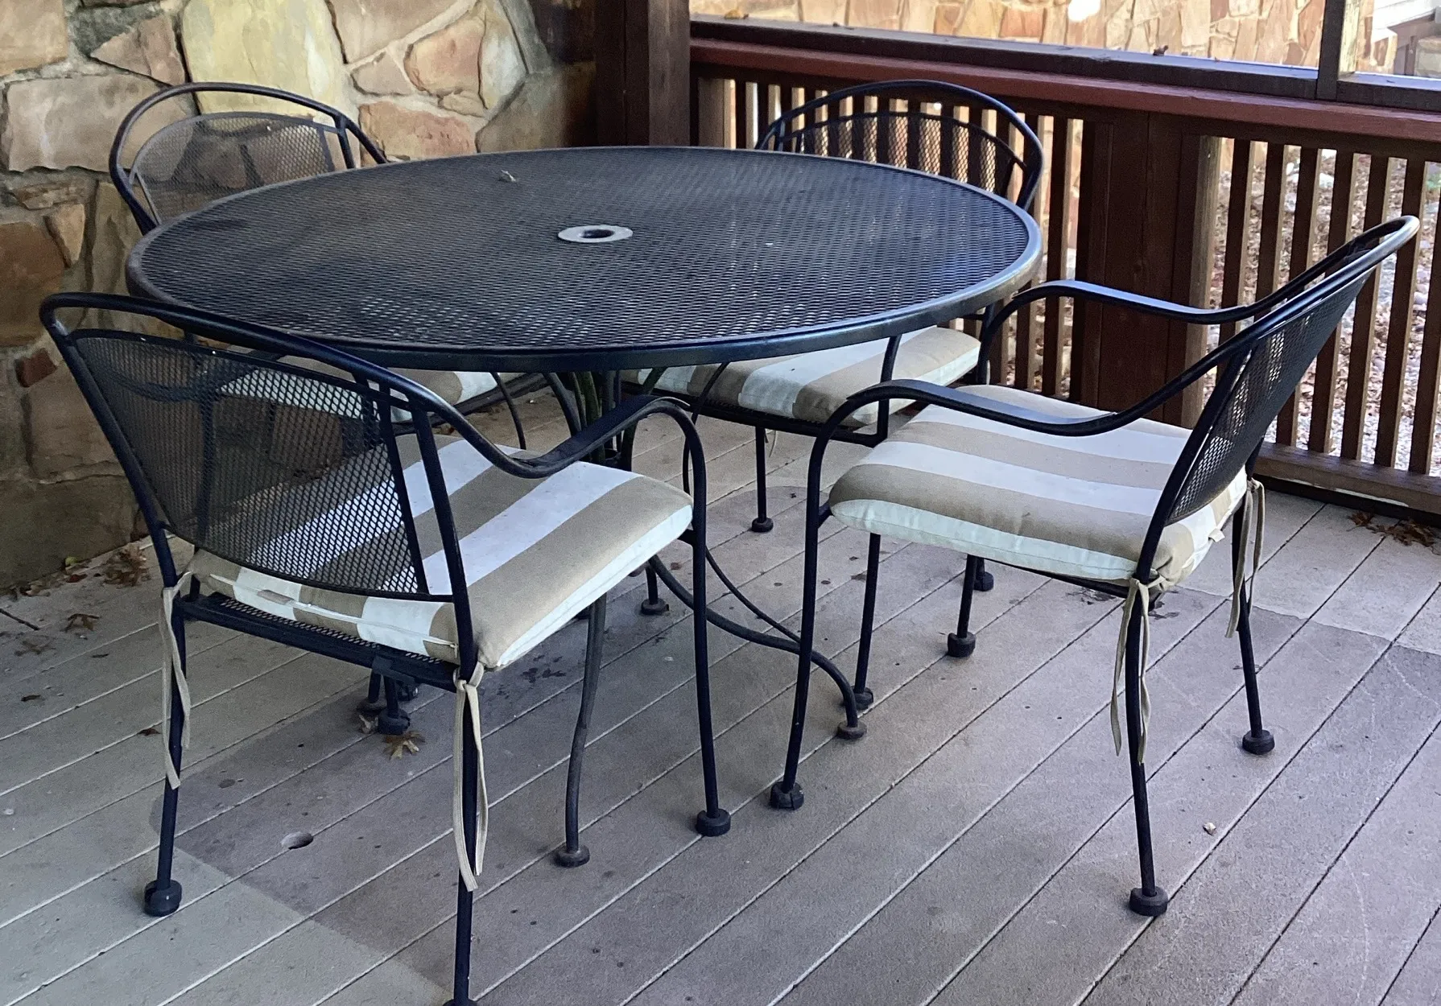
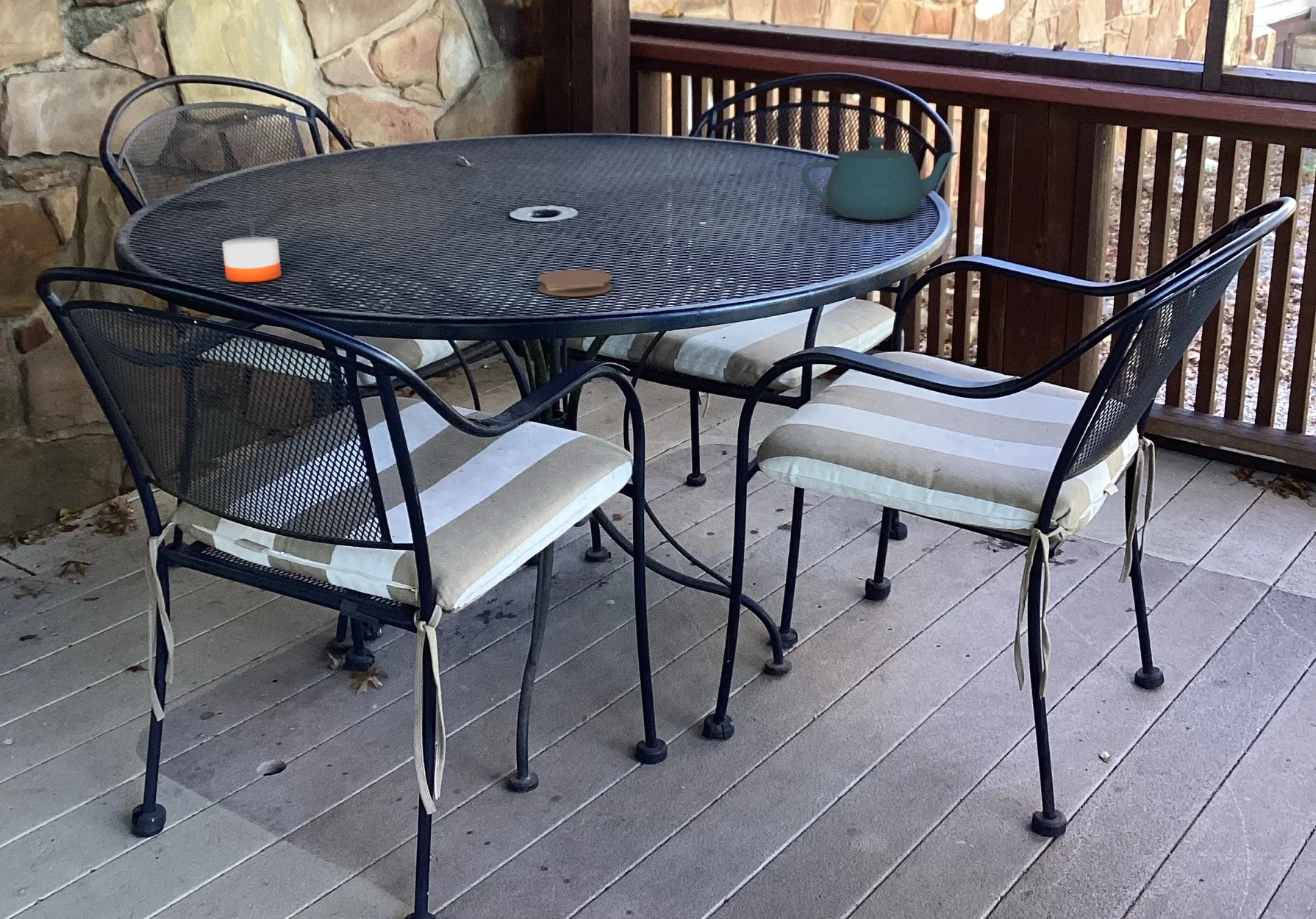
+ teapot [801,135,959,221]
+ coaster [537,268,613,297]
+ candle [221,203,282,283]
